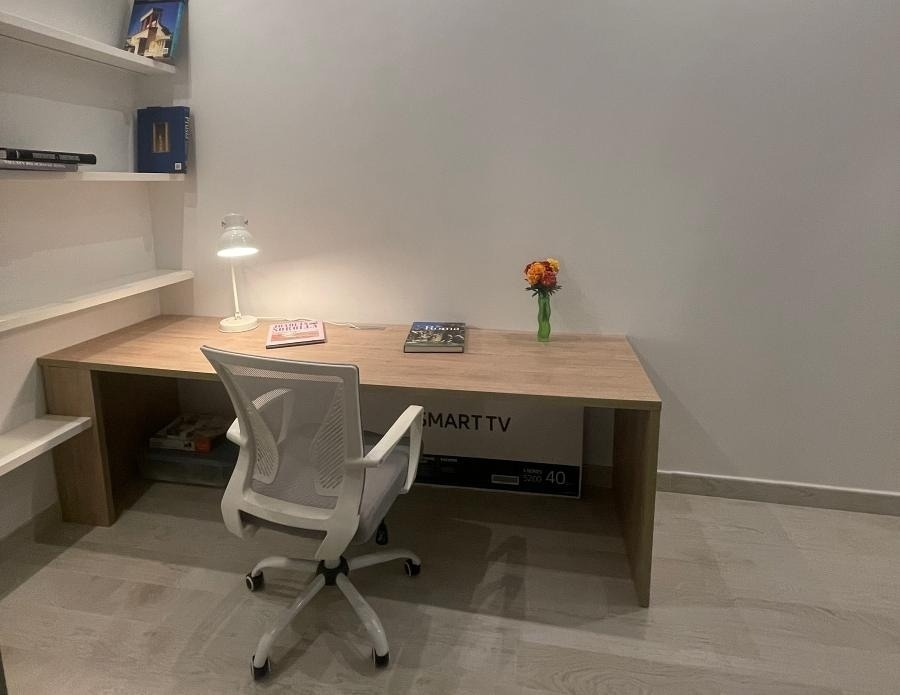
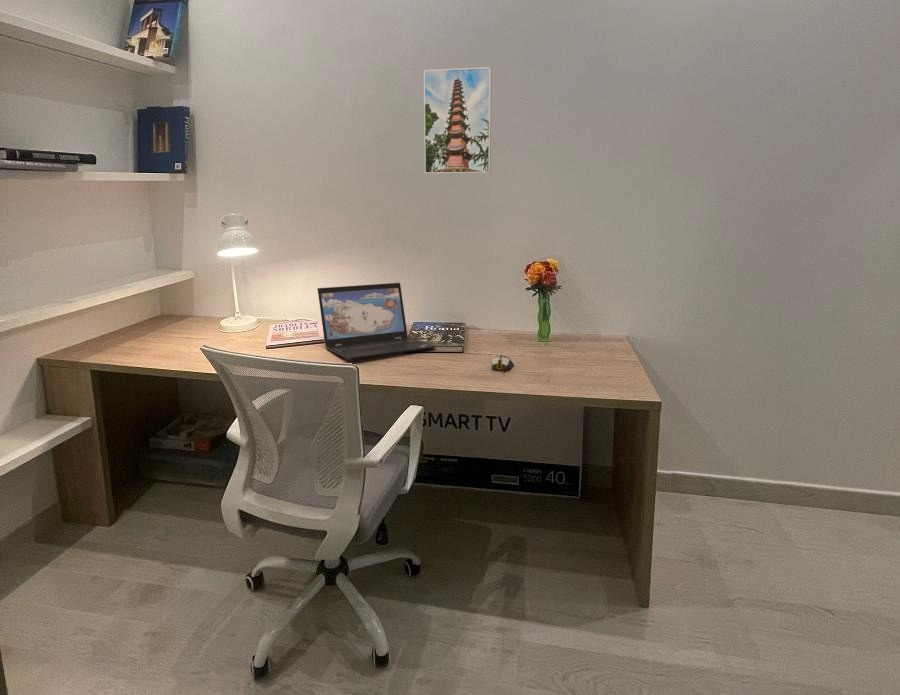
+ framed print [423,66,493,175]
+ computer mouse [490,354,515,372]
+ laptop [317,282,437,361]
